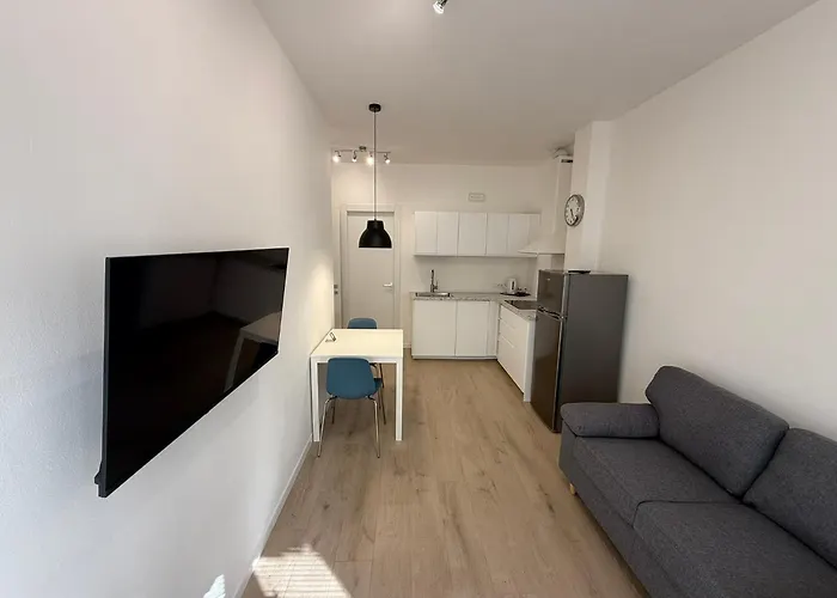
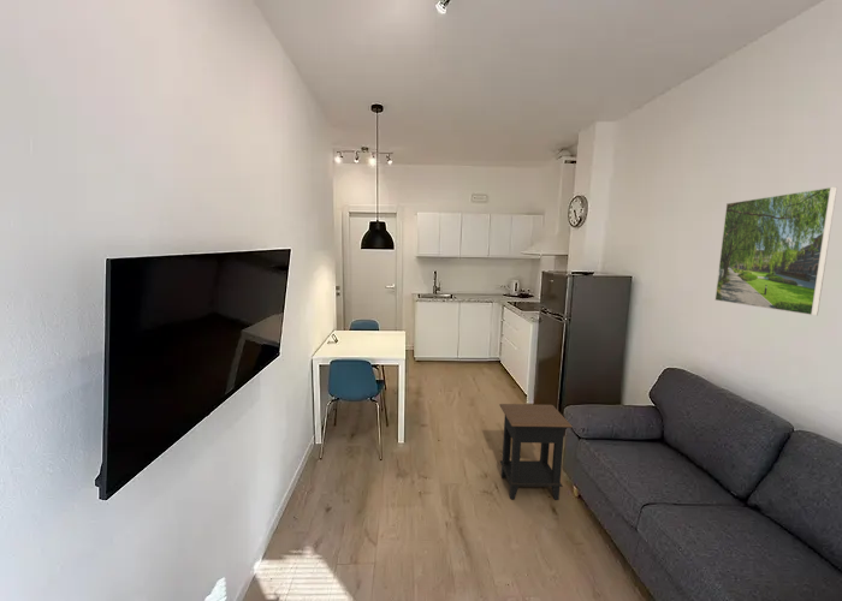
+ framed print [713,186,838,316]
+ side table [498,403,573,501]
